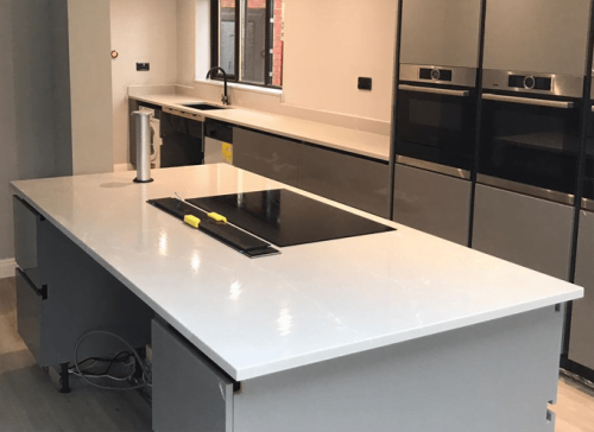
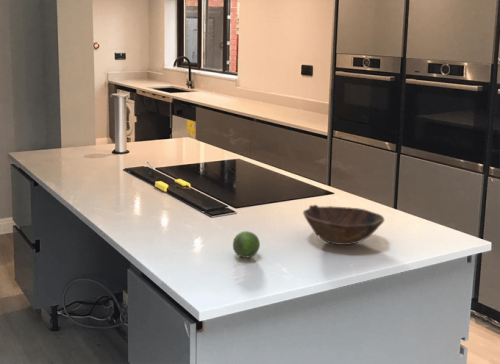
+ bowl [302,204,385,246]
+ fruit [232,230,261,259]
